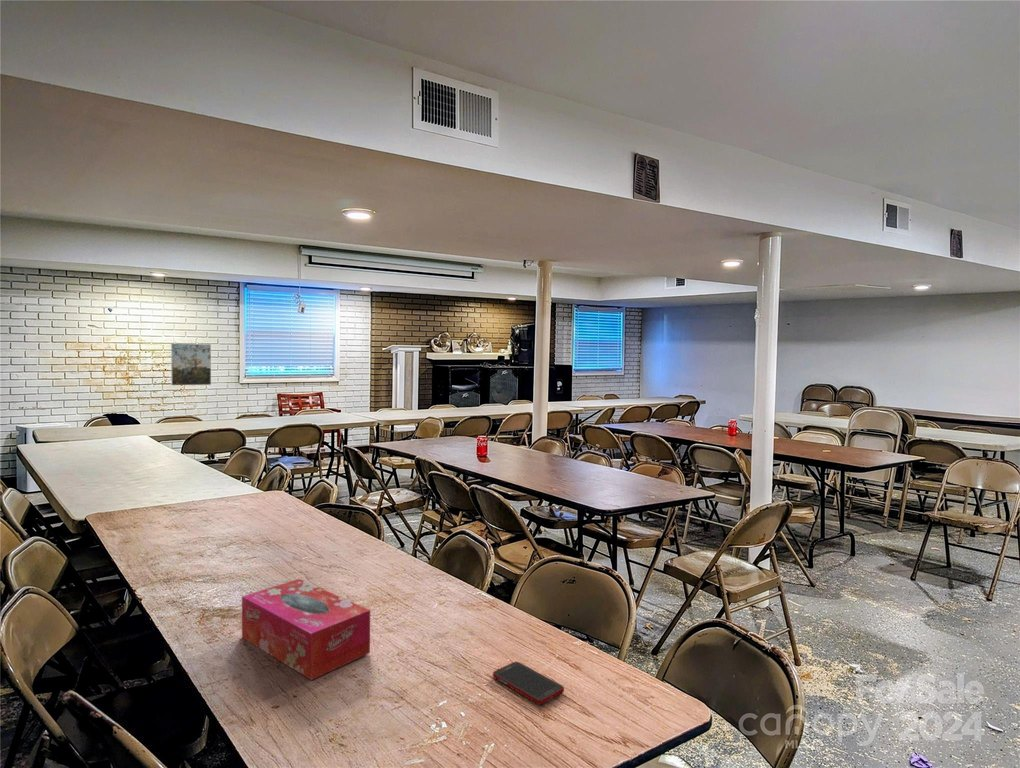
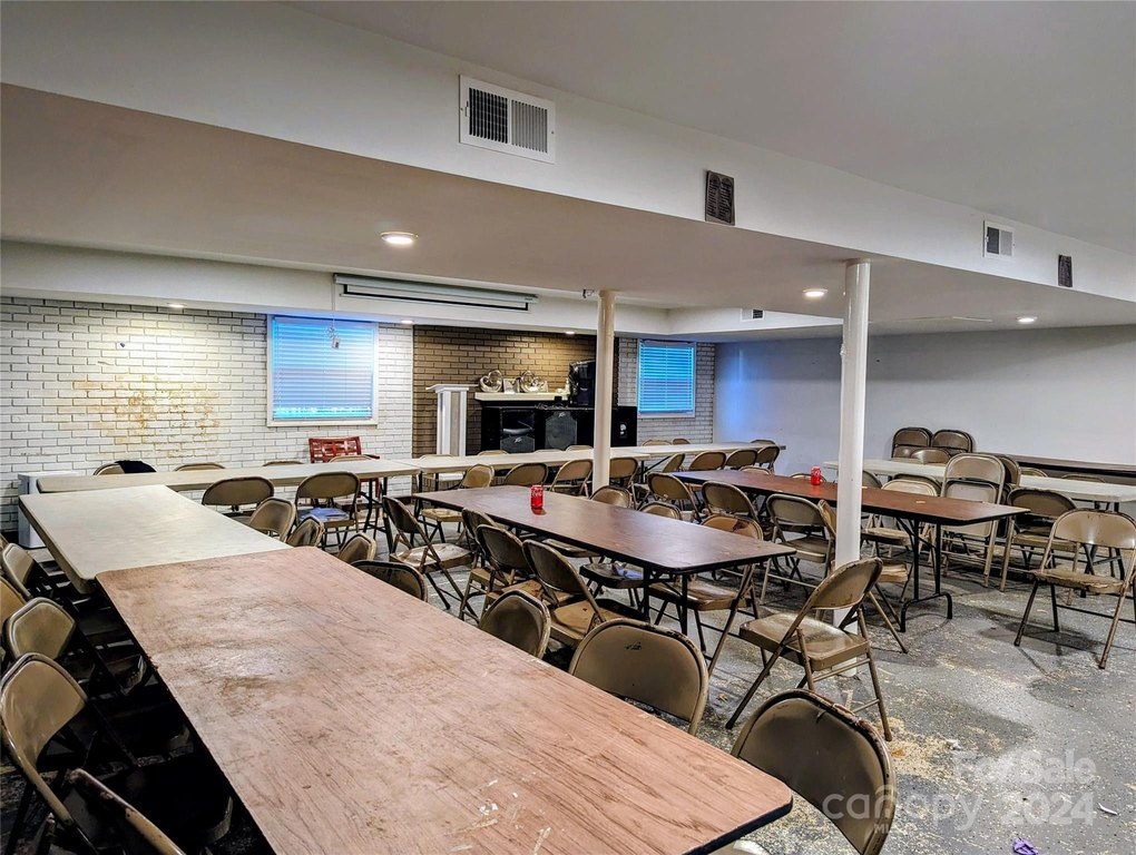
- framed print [170,342,212,386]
- tissue box [241,578,371,681]
- cell phone [492,661,565,706]
